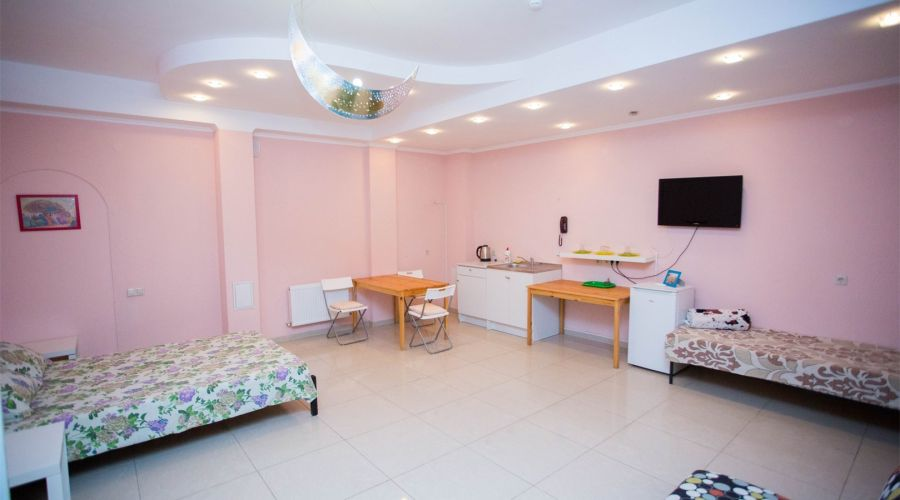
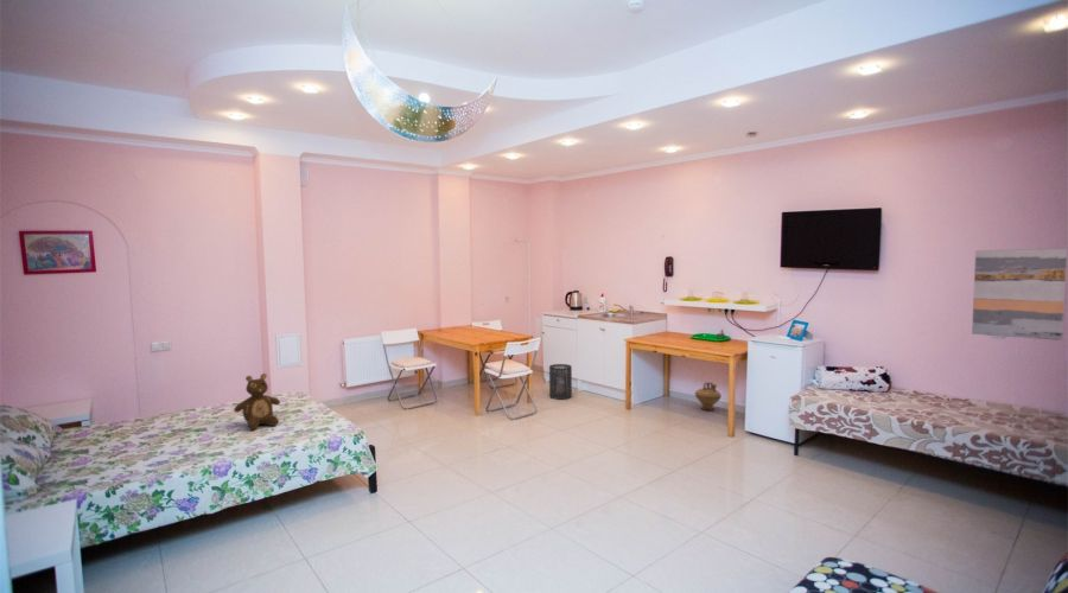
+ teddy bear [233,372,281,431]
+ ceramic jug [694,381,723,412]
+ trash can [548,363,573,401]
+ wall art [971,247,1068,342]
